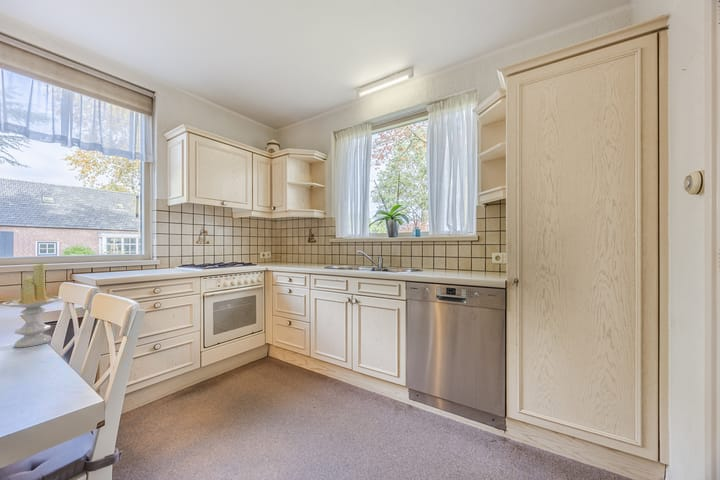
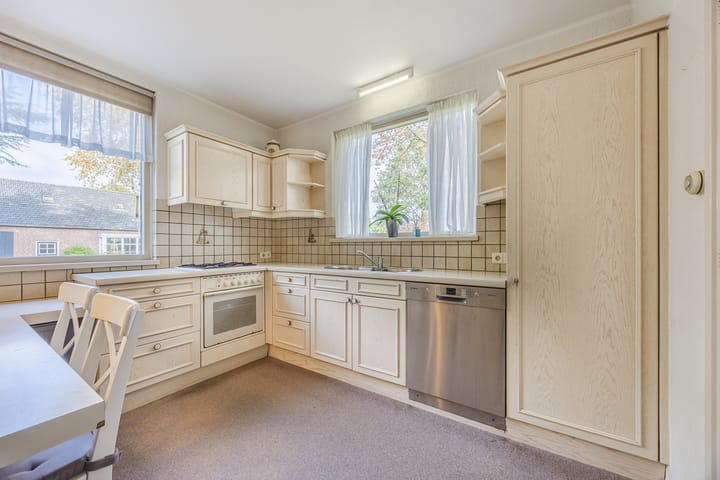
- candle [1,263,62,348]
